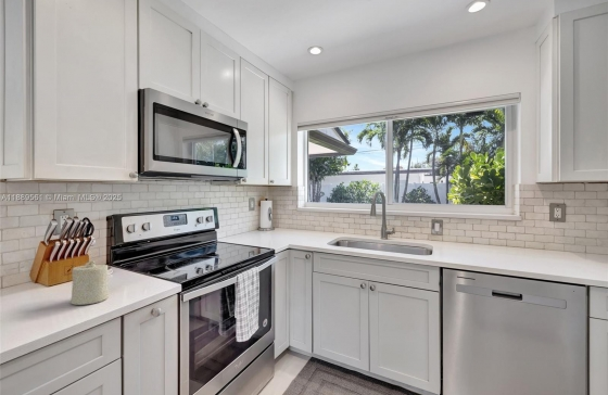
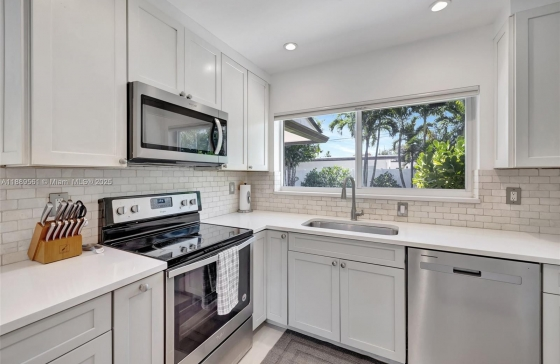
- candle [69,259,109,306]
